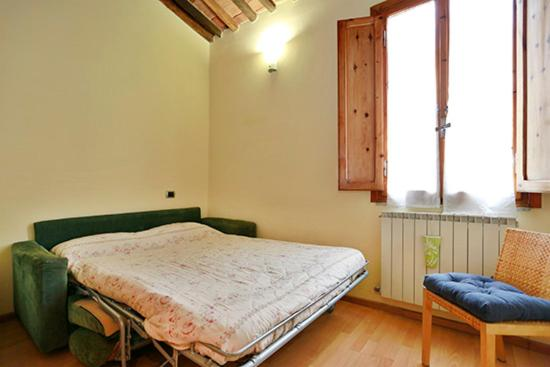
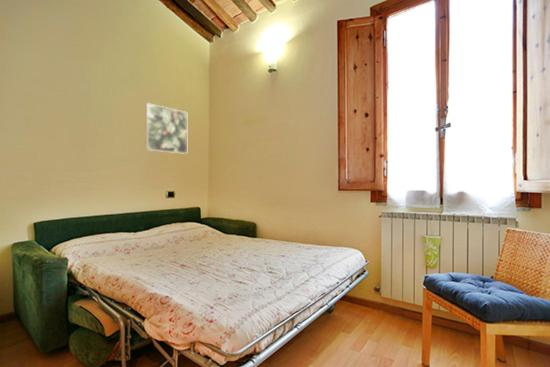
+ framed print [145,102,188,155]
